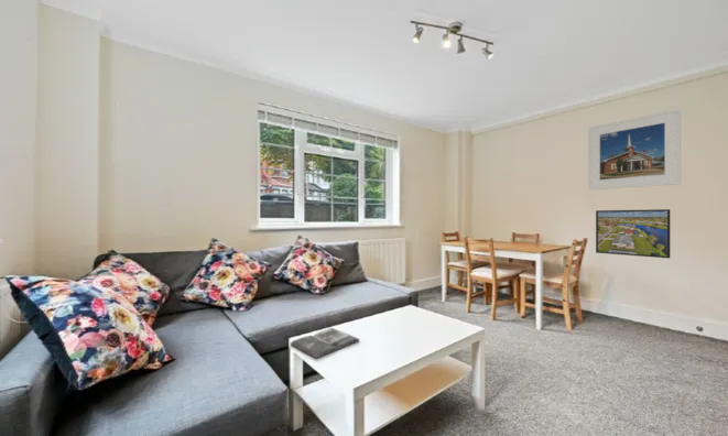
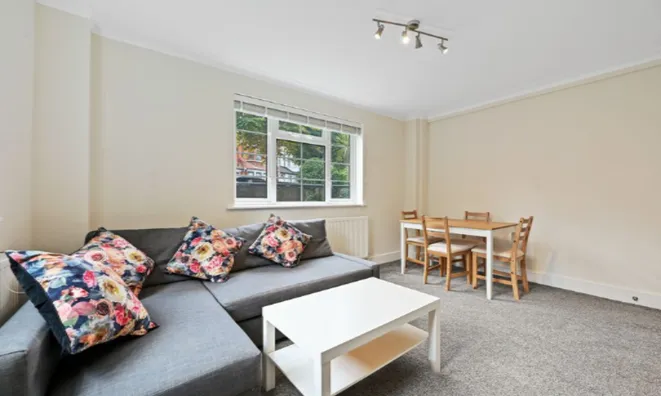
- magazine [290,327,360,360]
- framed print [595,208,671,260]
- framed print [587,108,682,192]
